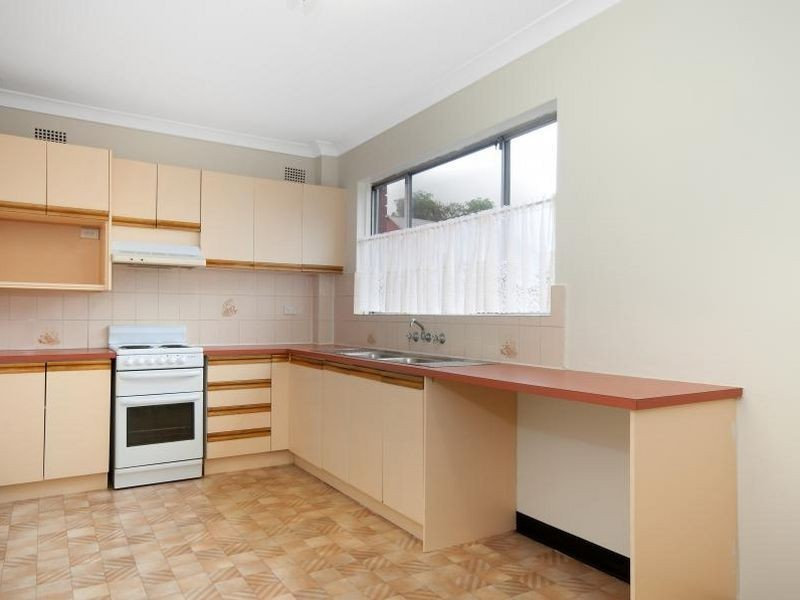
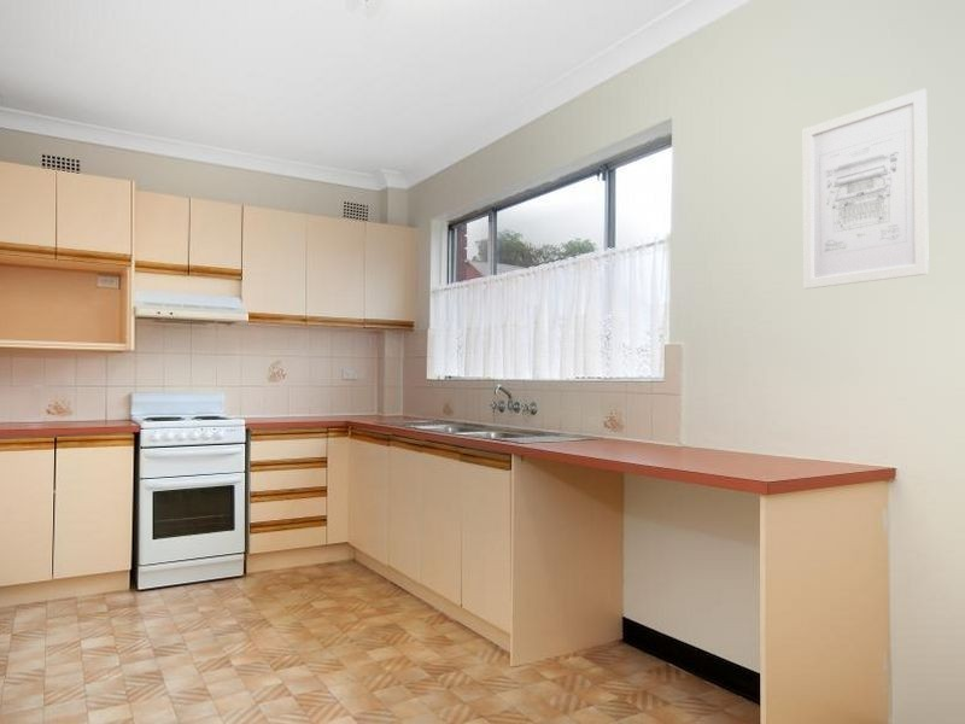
+ wall art [802,88,930,290]
